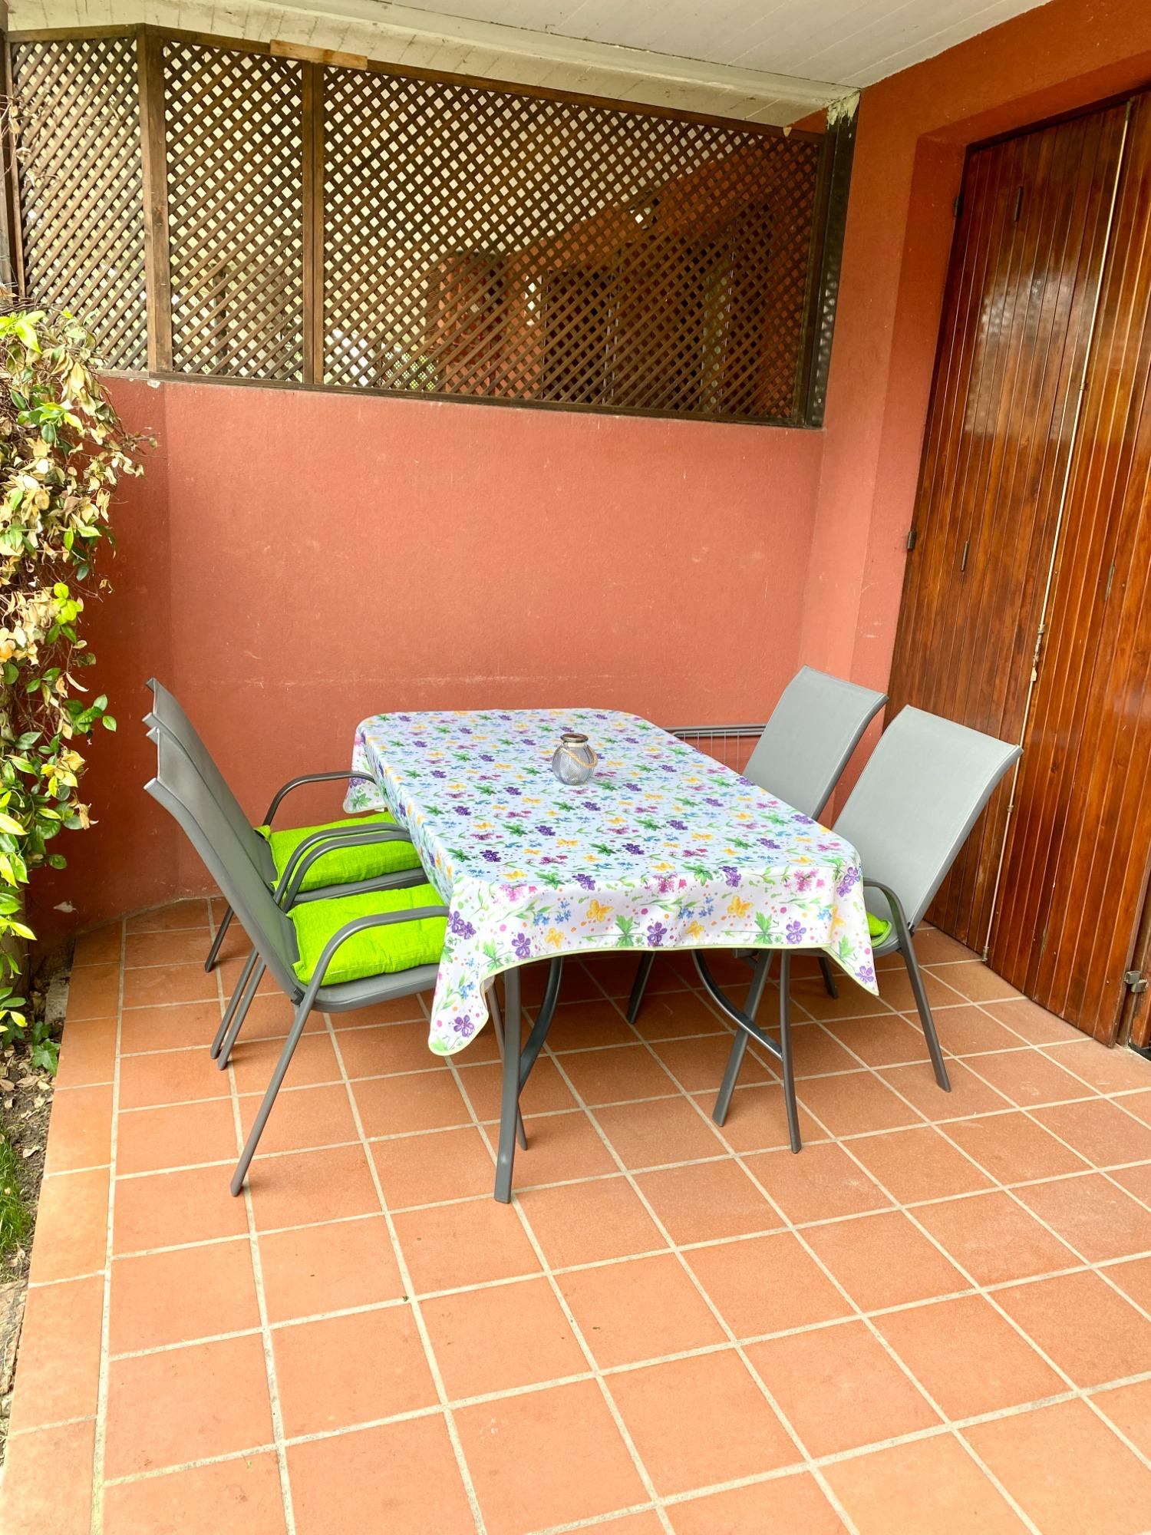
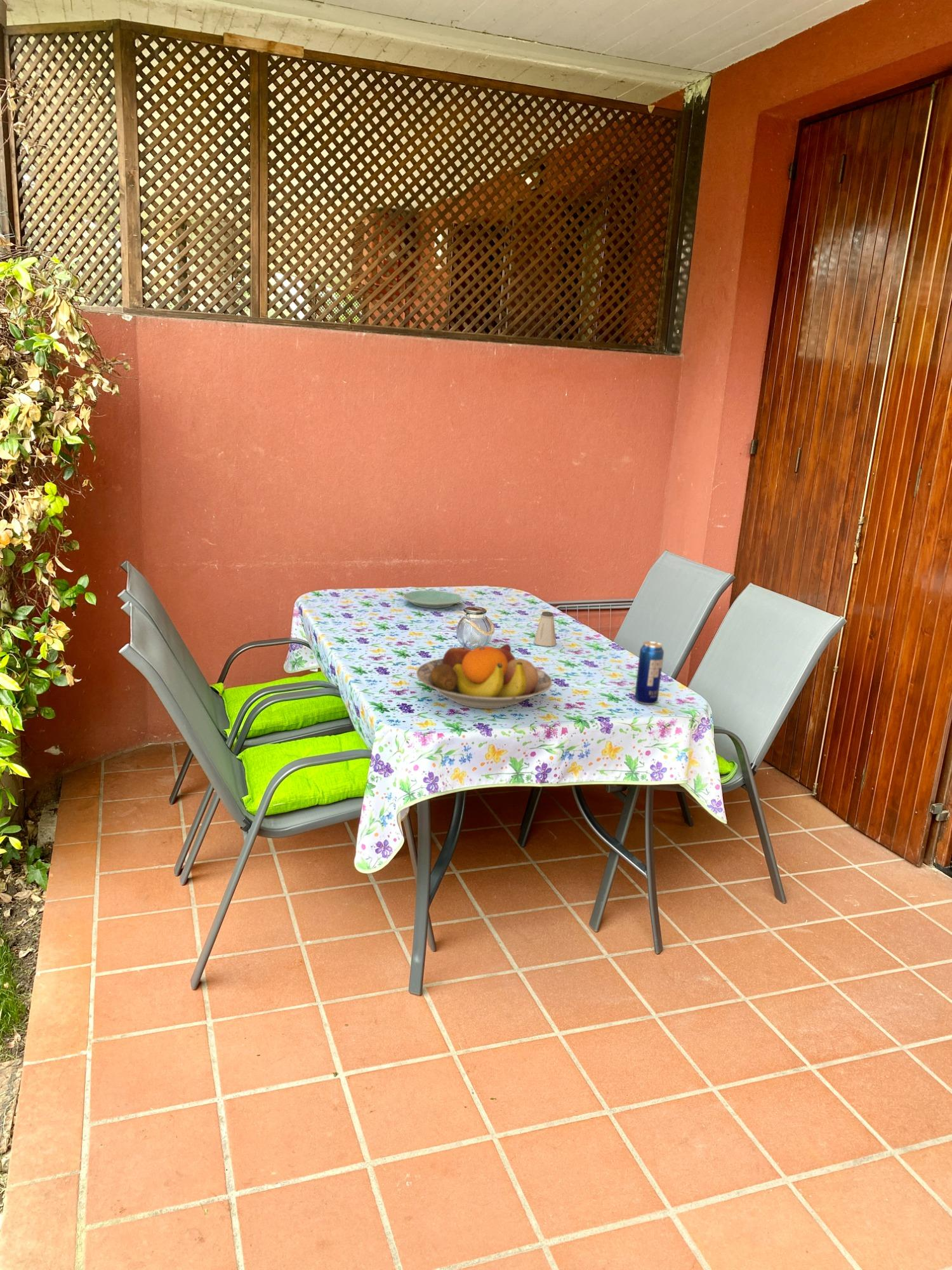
+ saltshaker [533,611,557,647]
+ plate [402,590,463,609]
+ beverage can [634,641,664,705]
+ fruit bowl [416,639,553,709]
